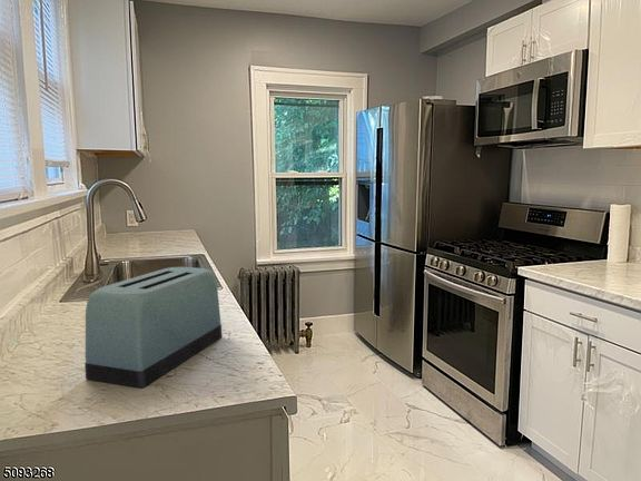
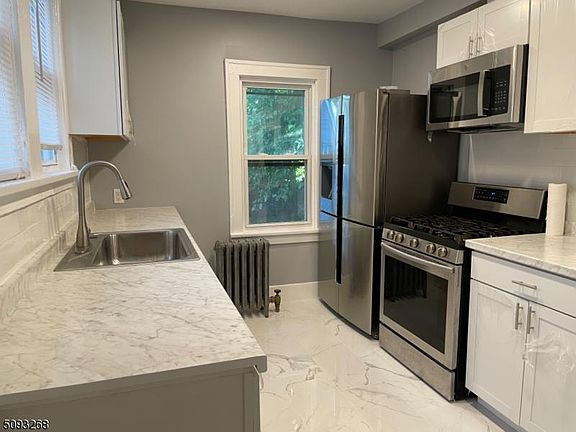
- toaster [83,266,223,389]
